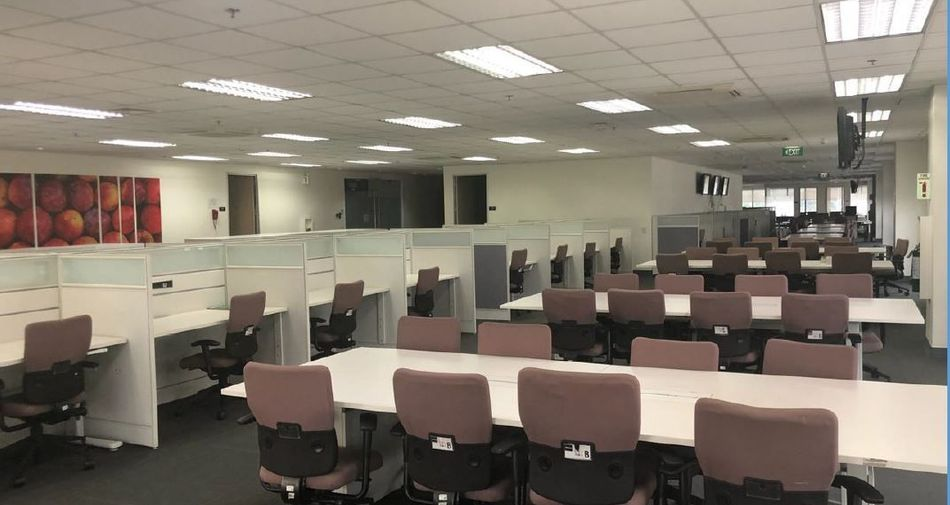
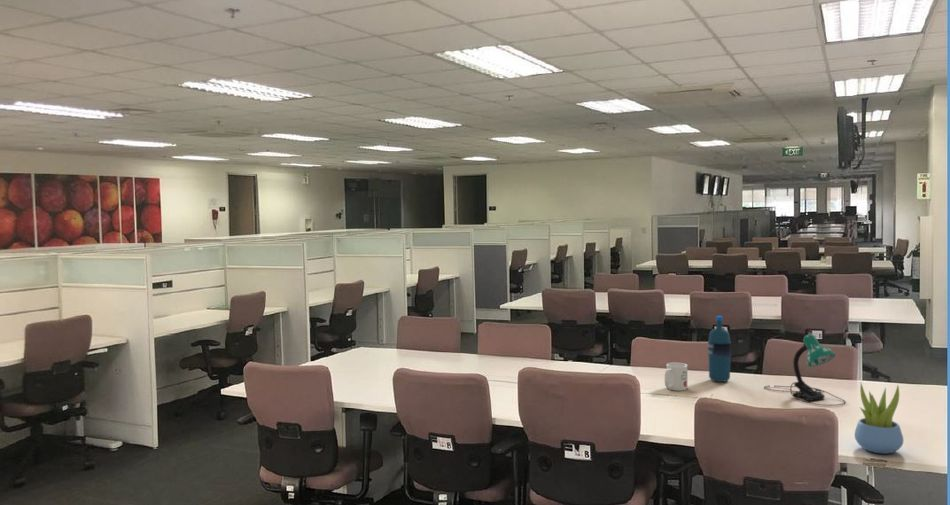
+ desk lamp [763,333,846,407]
+ succulent plant [853,382,904,455]
+ water bottle [707,315,732,383]
+ mug [664,361,689,392]
